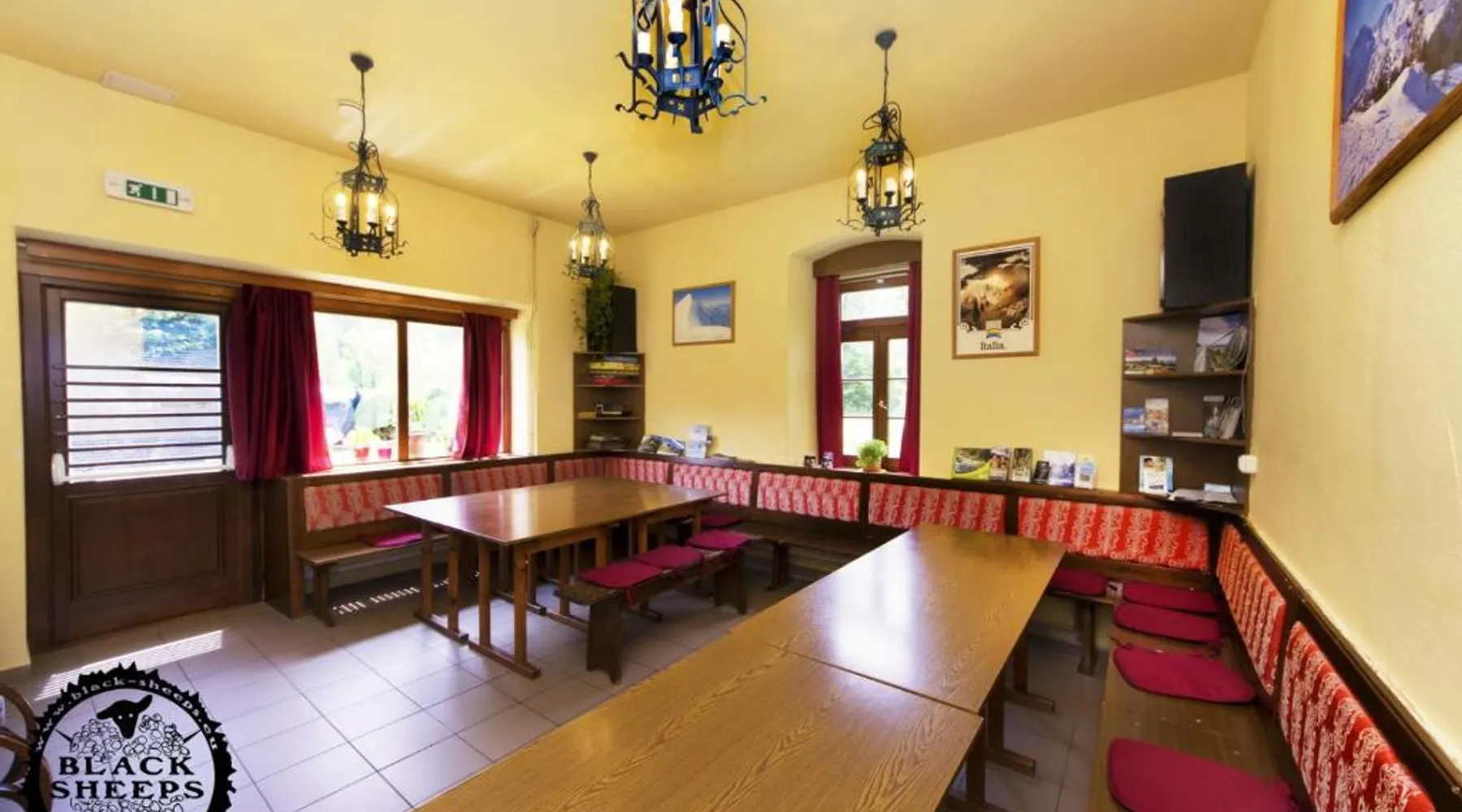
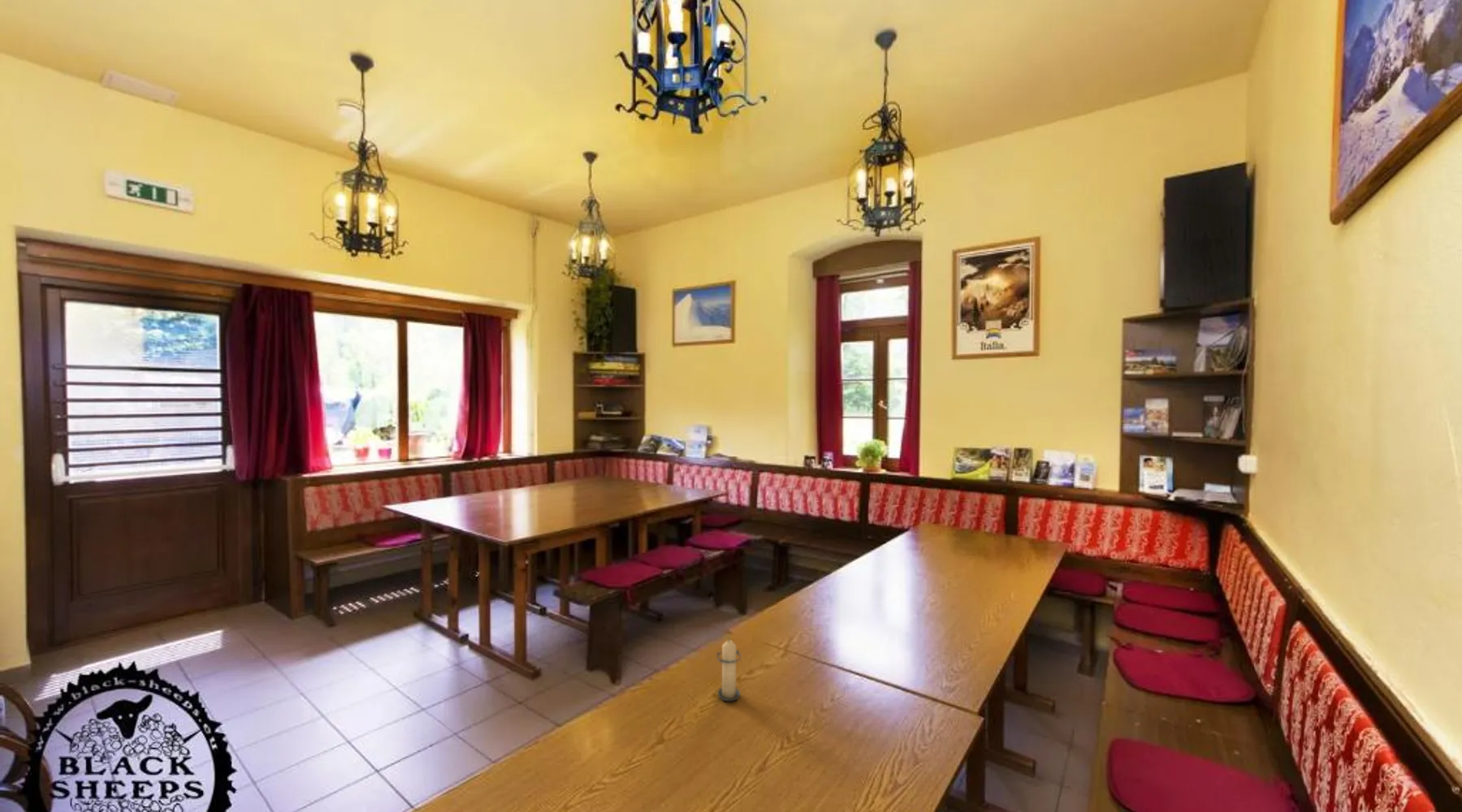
+ candle [716,636,742,702]
